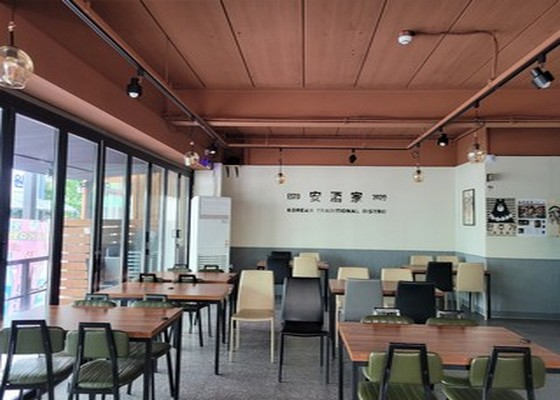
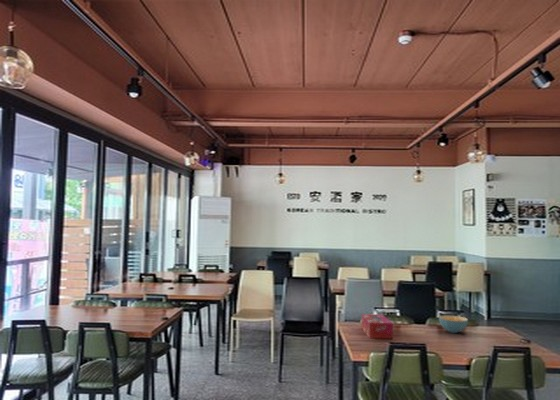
+ cereal bowl [438,315,469,334]
+ tissue box [361,313,394,340]
